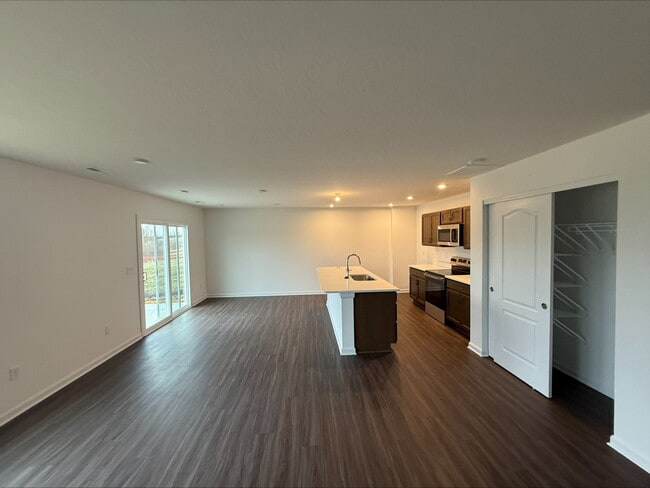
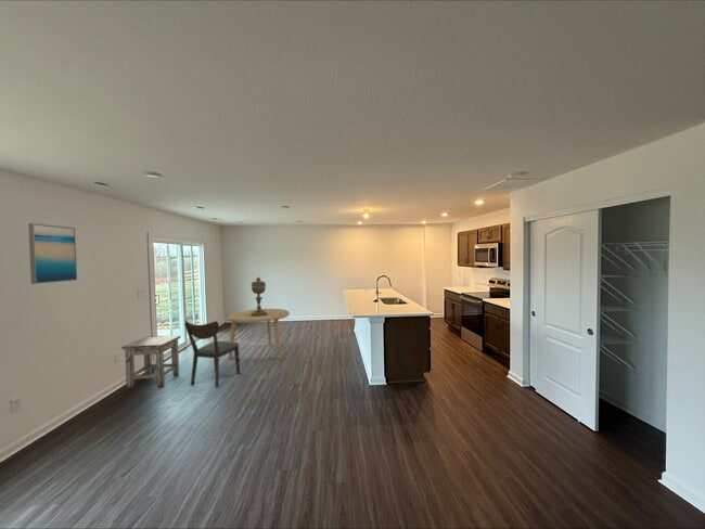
+ stool [120,335,181,390]
+ chair [183,319,241,388]
+ wall art [27,222,78,285]
+ dining table [227,308,291,360]
+ decorative urn [251,275,268,317]
